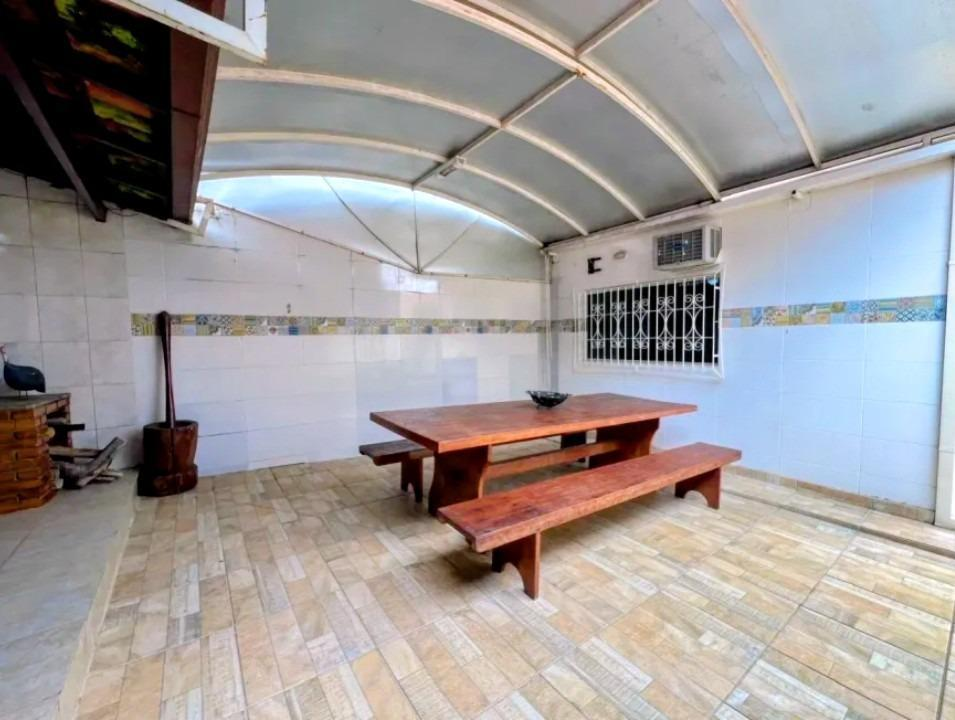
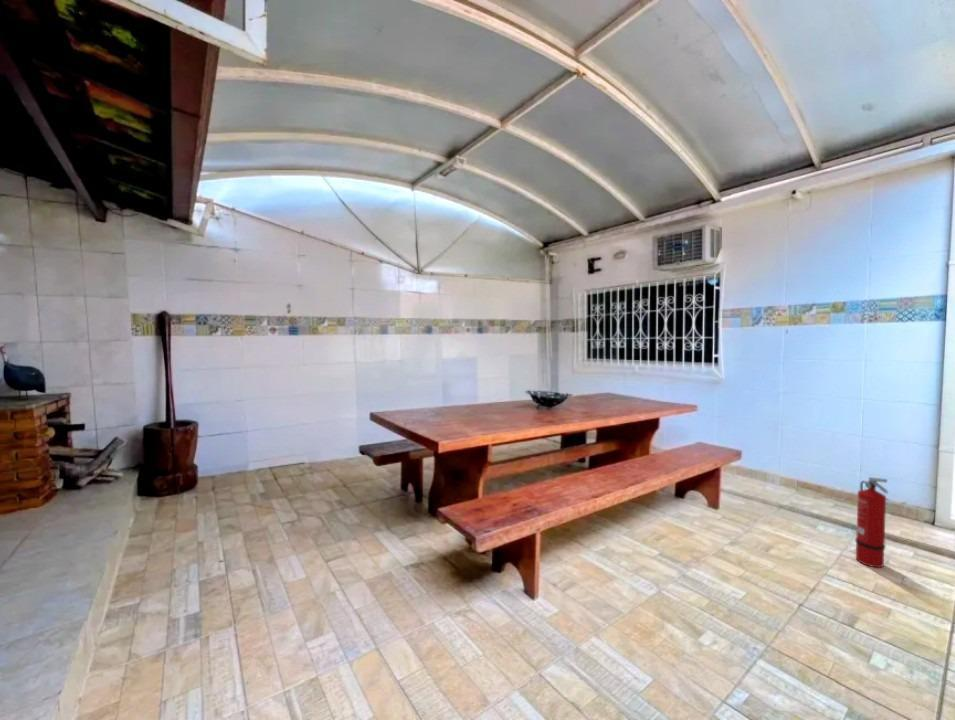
+ fire extinguisher [854,476,889,569]
